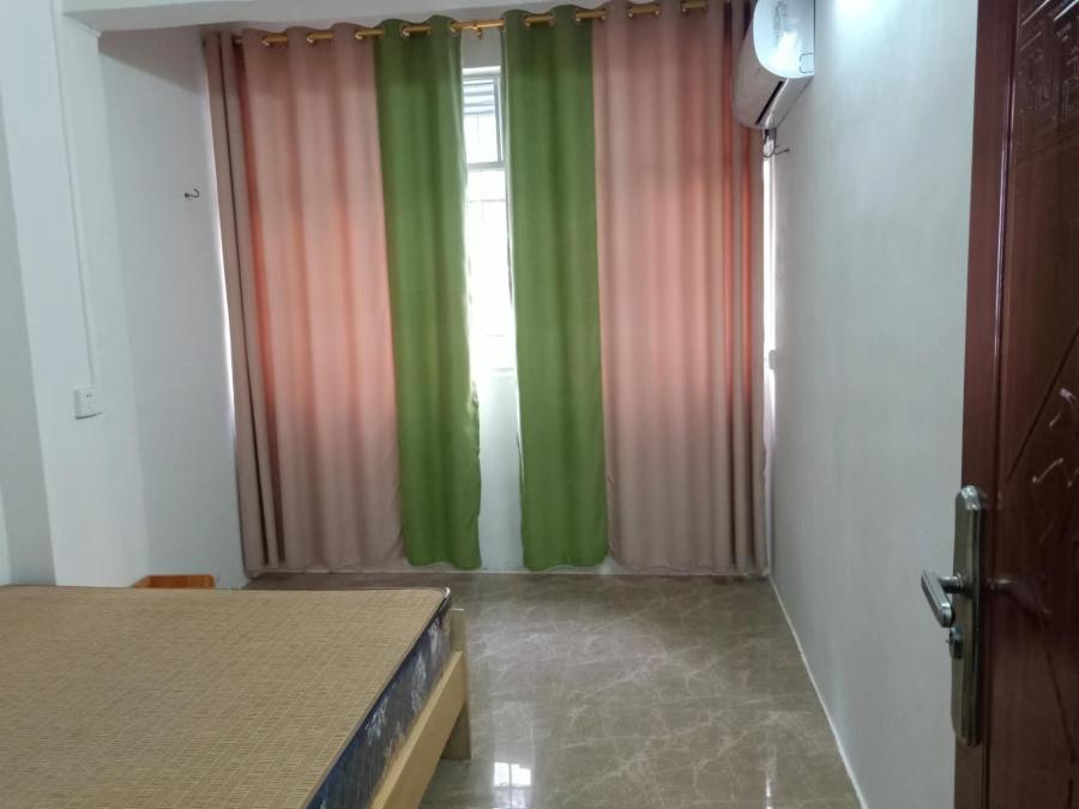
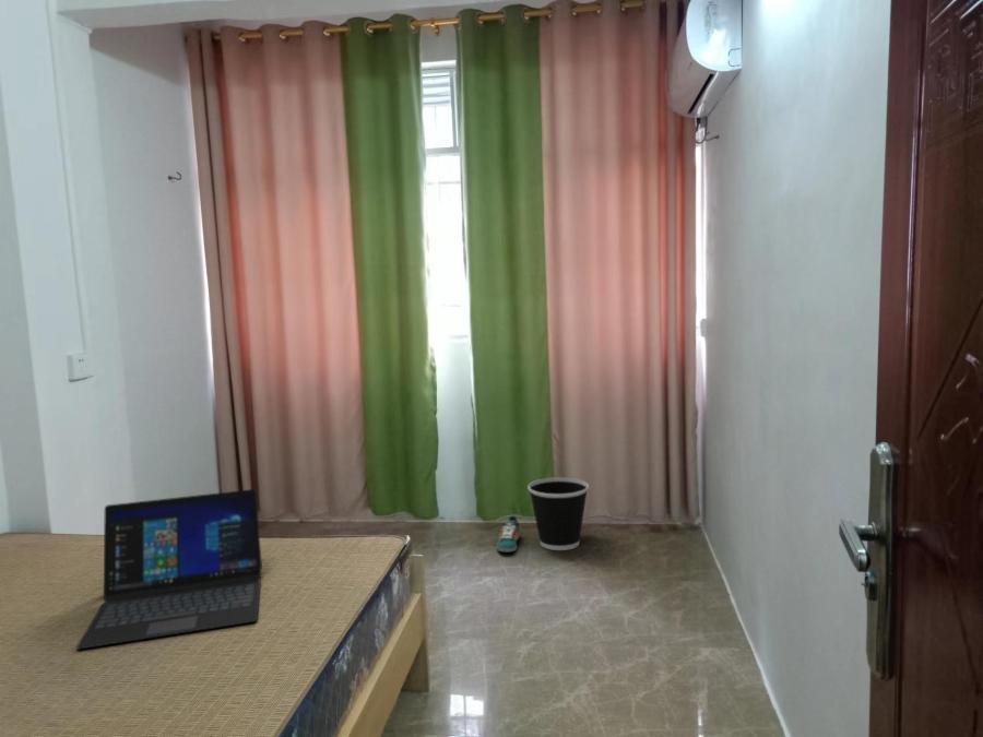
+ sneaker [496,515,520,552]
+ wastebasket [526,476,590,551]
+ laptop [75,488,263,650]
